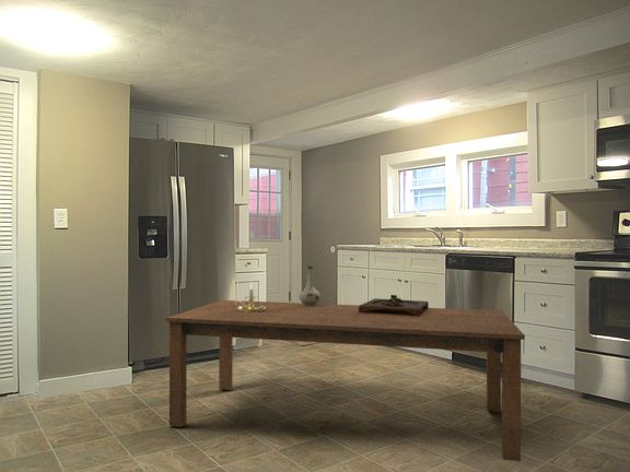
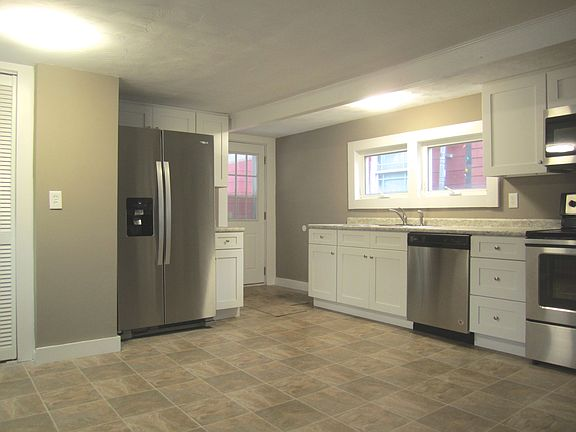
- candle holder [233,281,266,312]
- wooden tray [359,294,430,316]
- vase [298,264,322,306]
- dining table [165,299,526,462]
